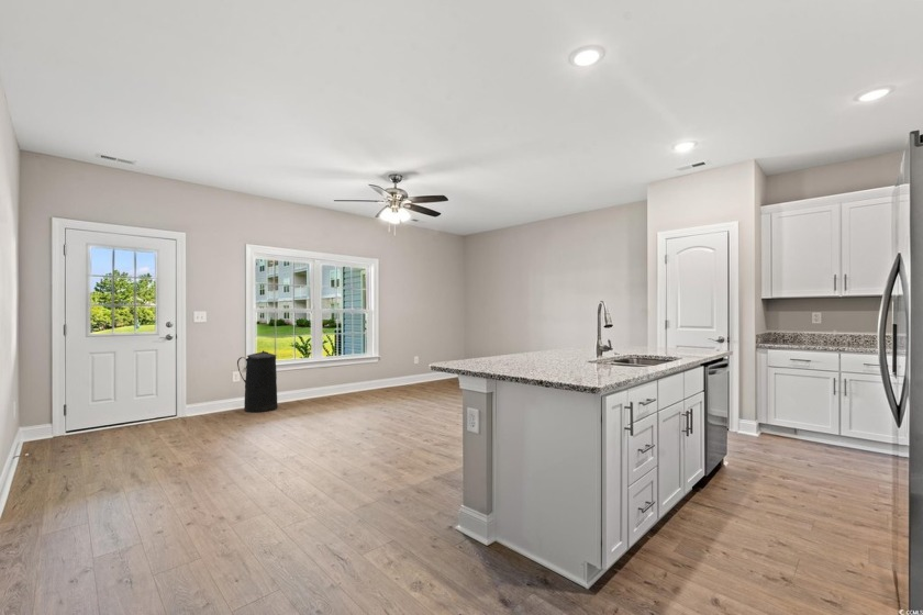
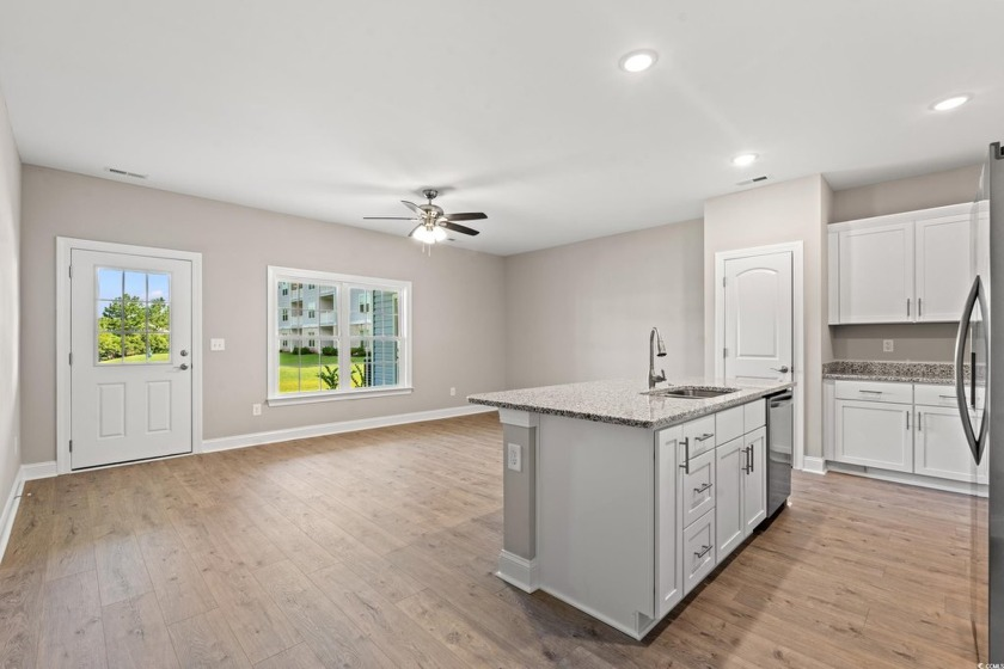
- trash can [236,349,279,413]
